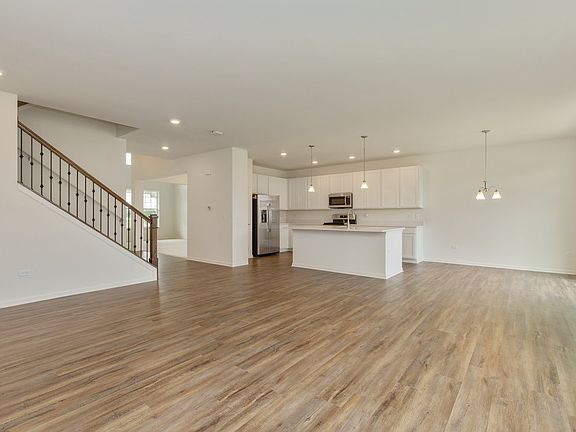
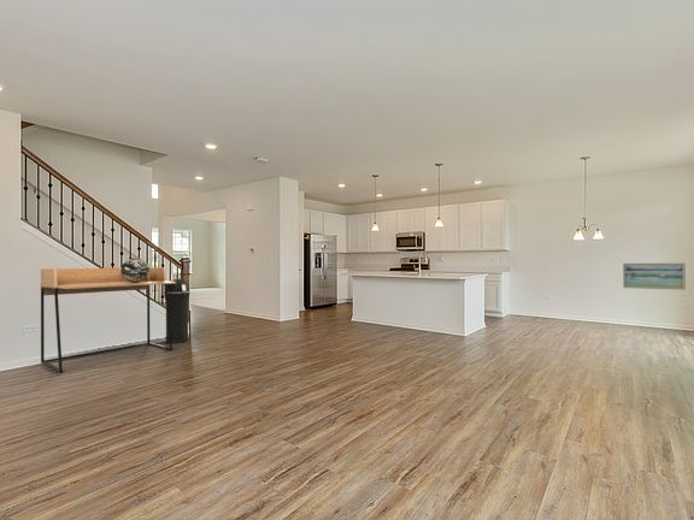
+ wall art [622,262,687,291]
+ desk [40,266,176,373]
+ trash can [163,277,192,344]
+ decorative globe [119,256,149,283]
